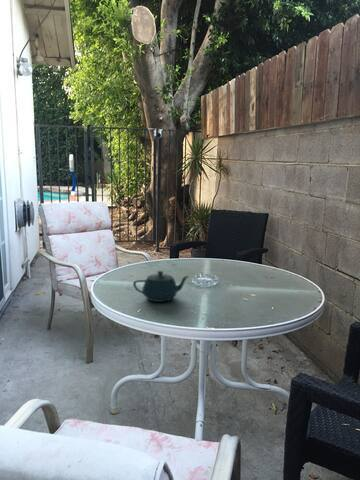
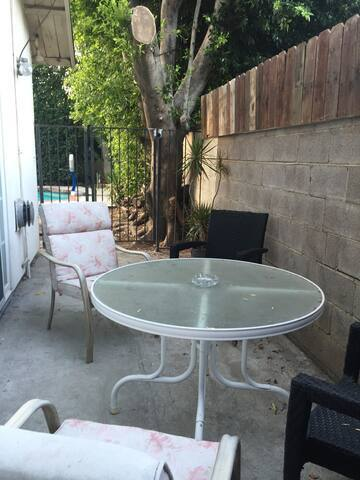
- teapot [132,270,190,303]
